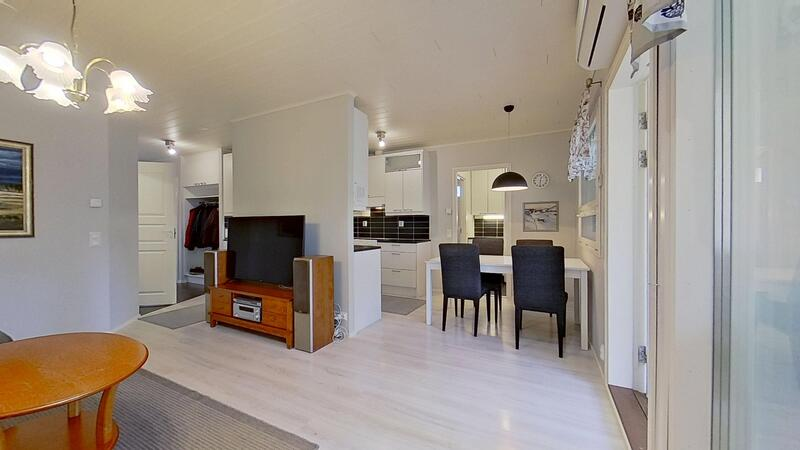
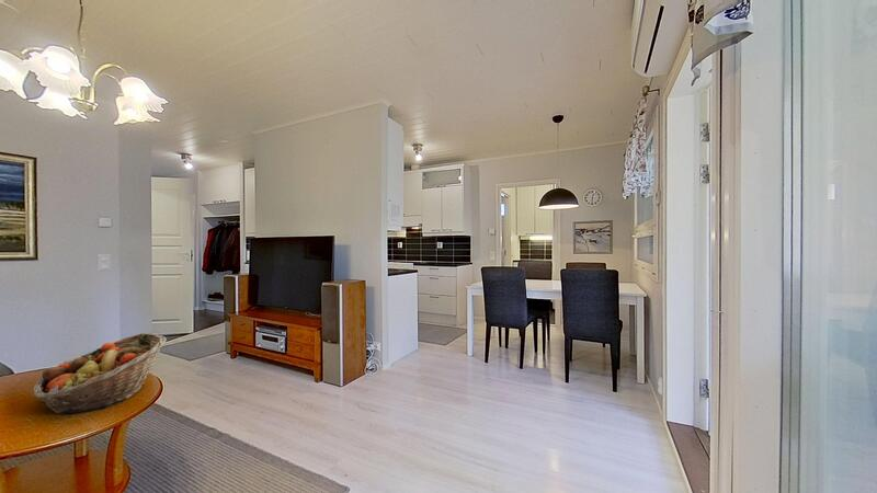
+ fruit basket [32,332,168,415]
